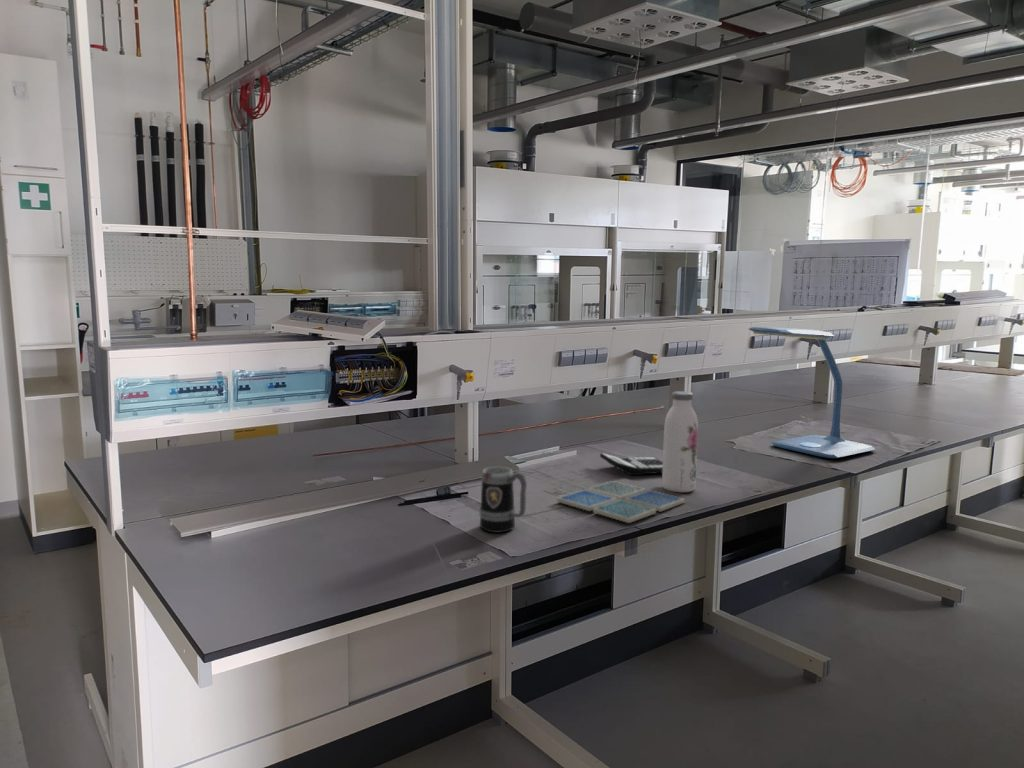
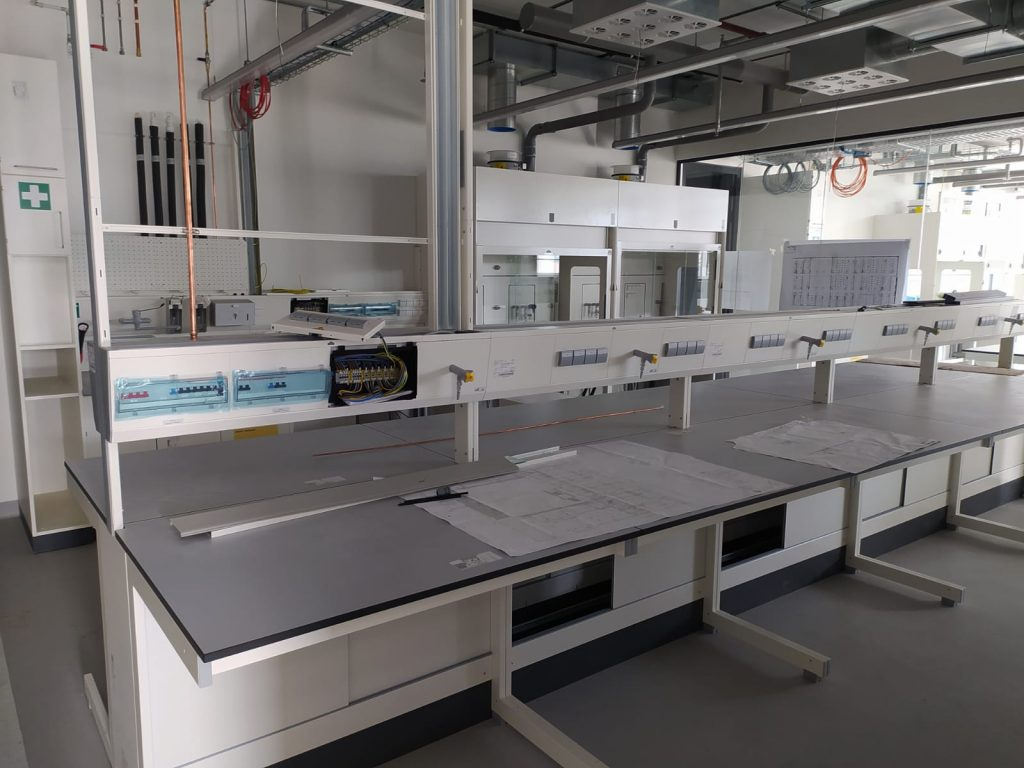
- drink coaster [556,480,686,524]
- mug [479,466,528,534]
- calculator [599,452,663,476]
- water bottle [661,390,699,493]
- desk lamp [747,326,876,459]
